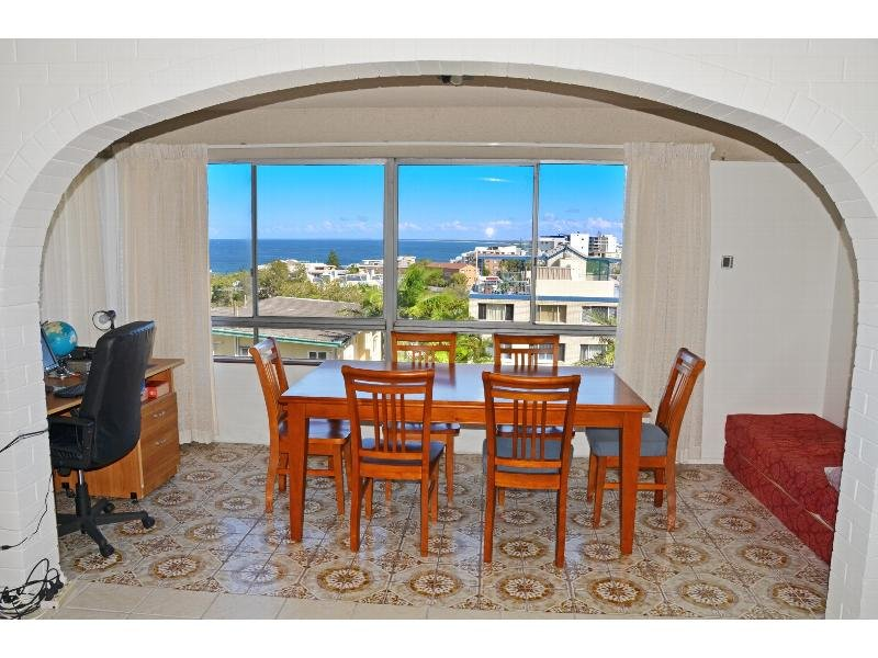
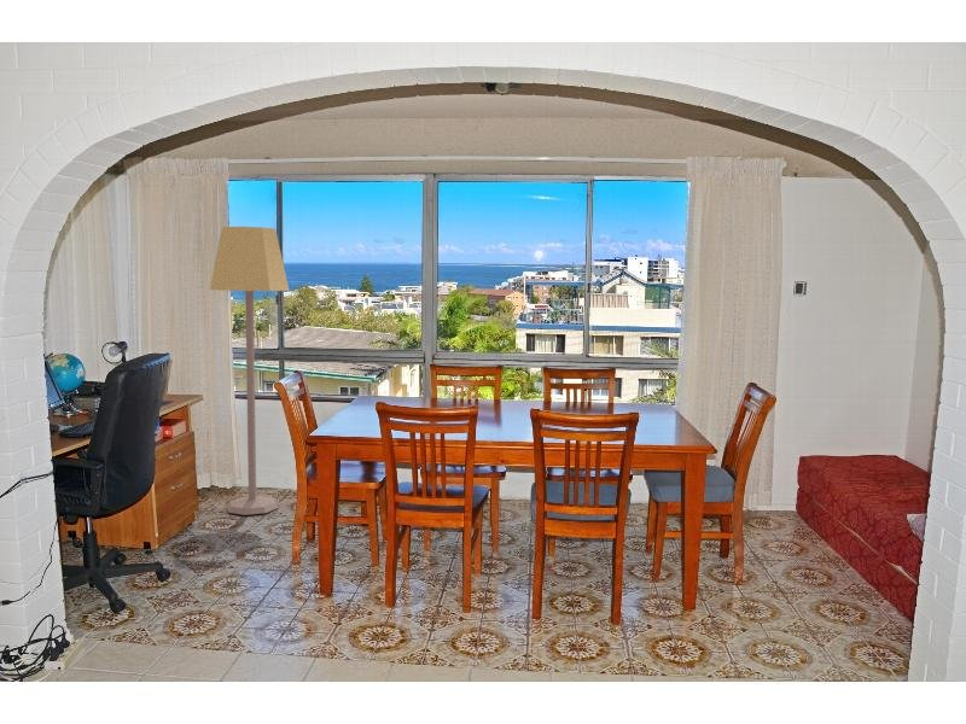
+ lamp [209,226,290,516]
